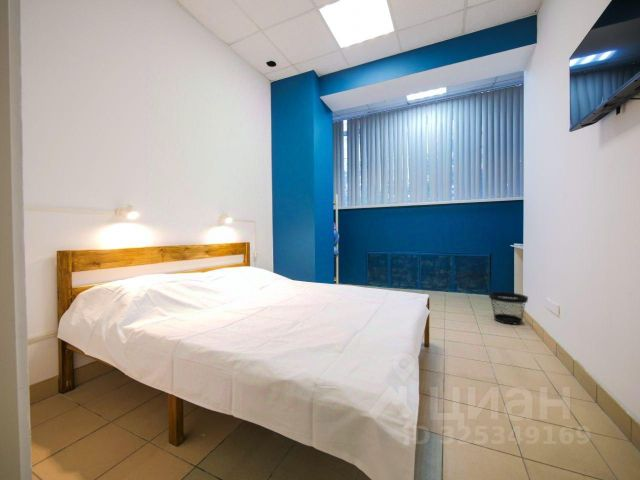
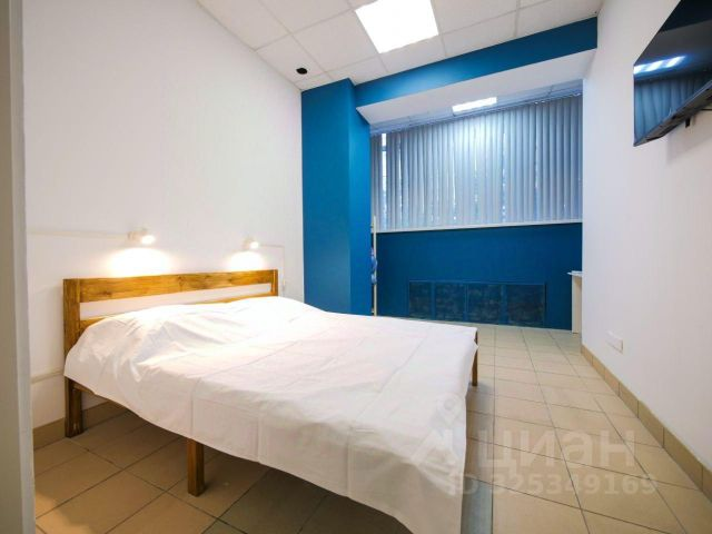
- wastebasket [488,291,529,326]
